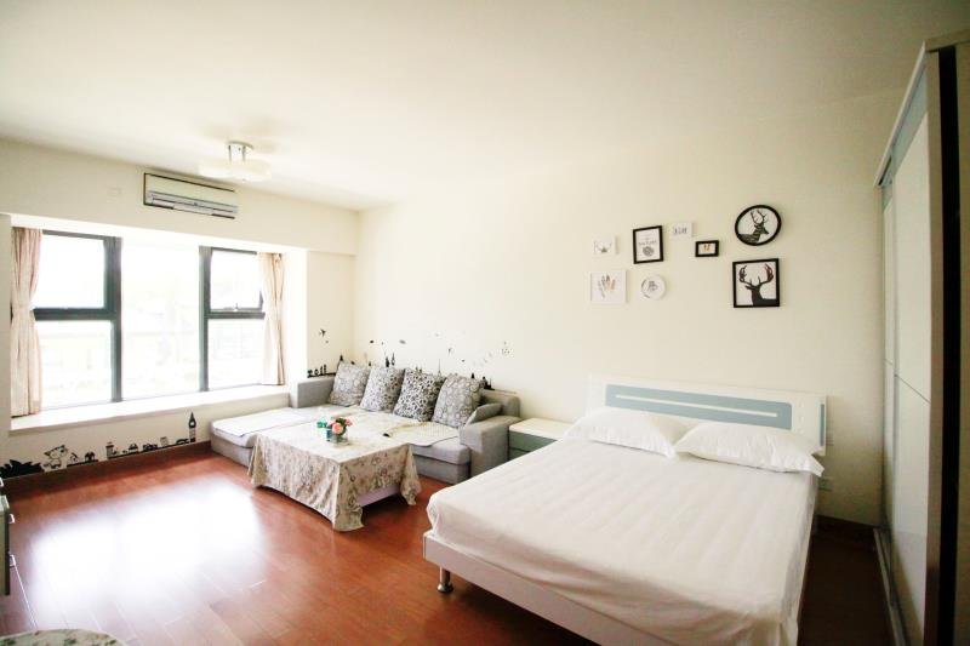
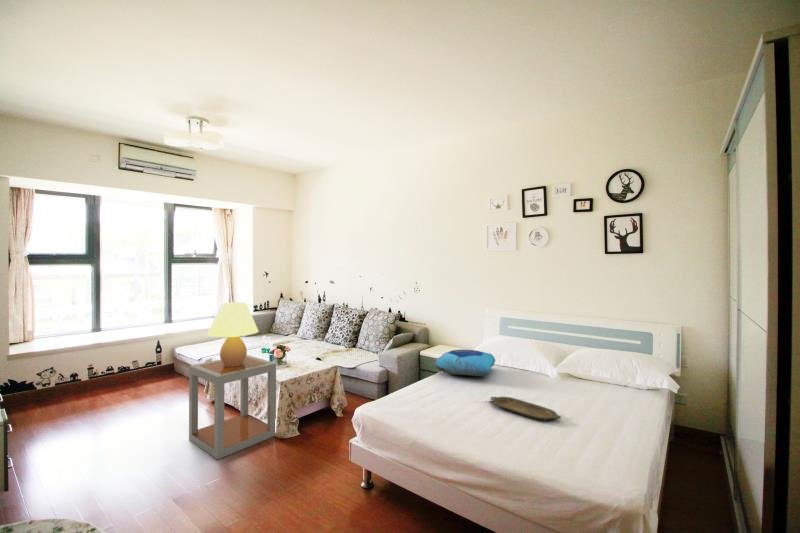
+ side table [188,354,277,460]
+ cushion [433,349,496,377]
+ serving tray [490,396,562,421]
+ table lamp [206,301,259,367]
